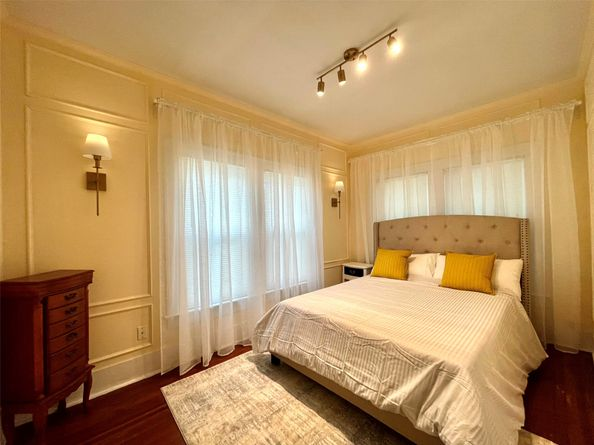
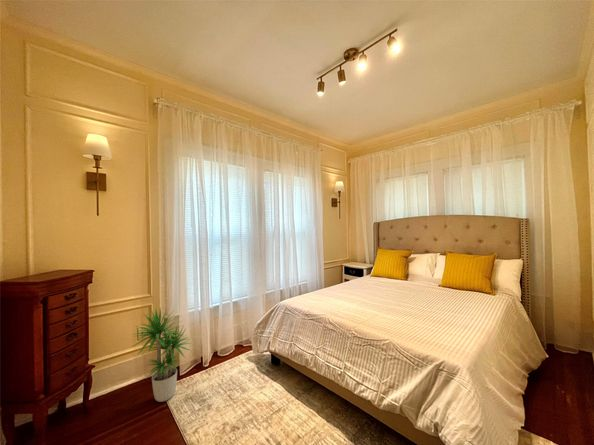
+ potted plant [129,306,193,403]
